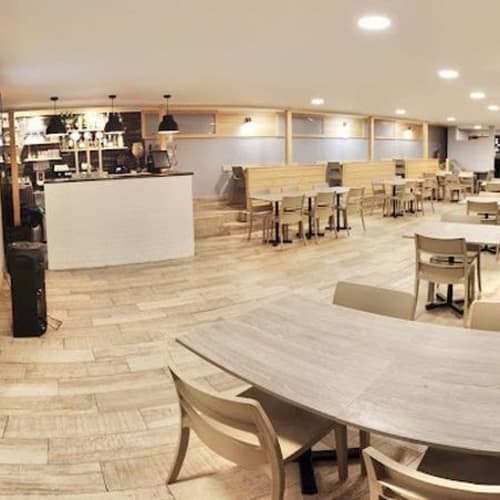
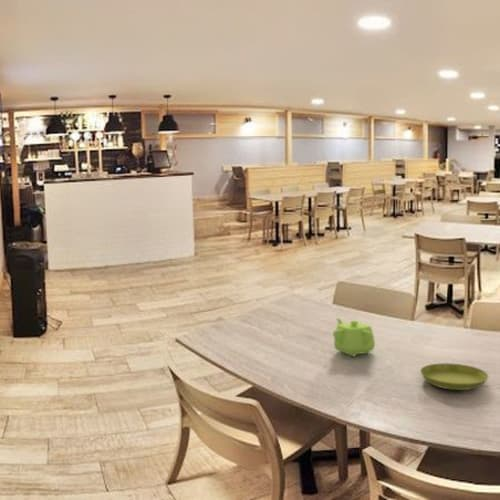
+ teapot [332,317,376,357]
+ saucer [419,362,490,391]
